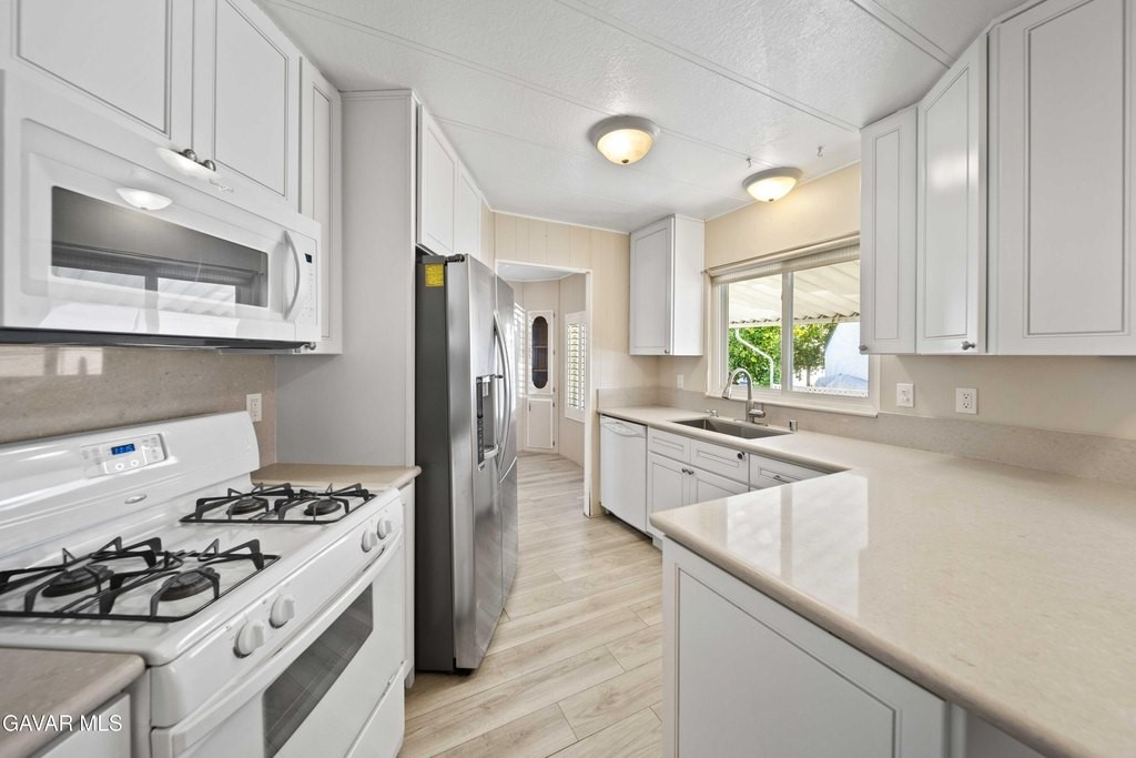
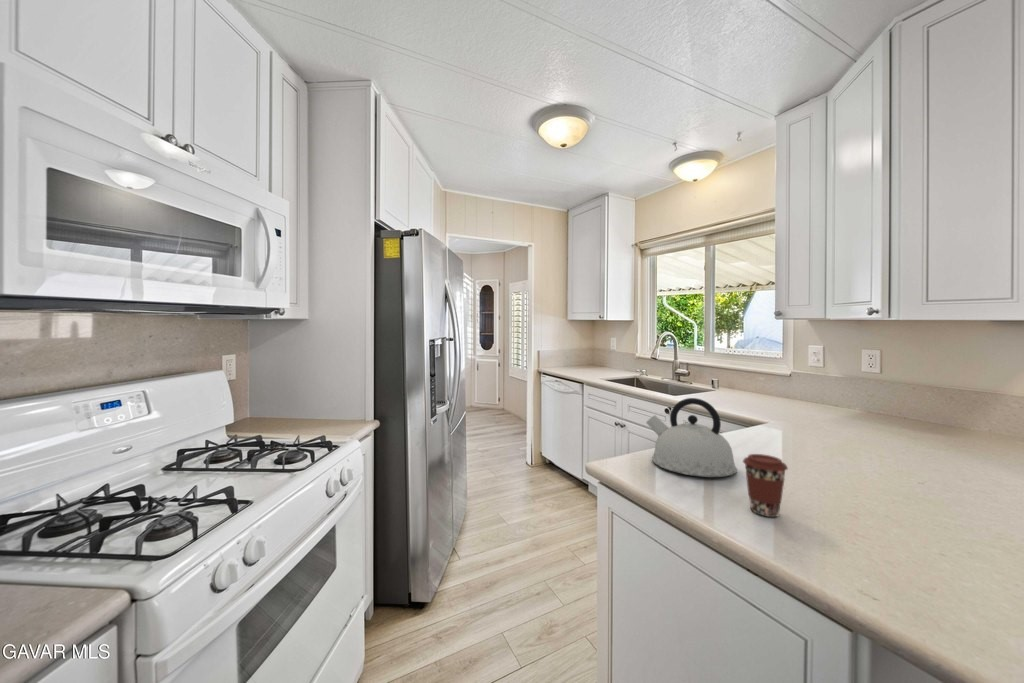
+ coffee cup [742,453,789,518]
+ kettle [645,397,738,478]
